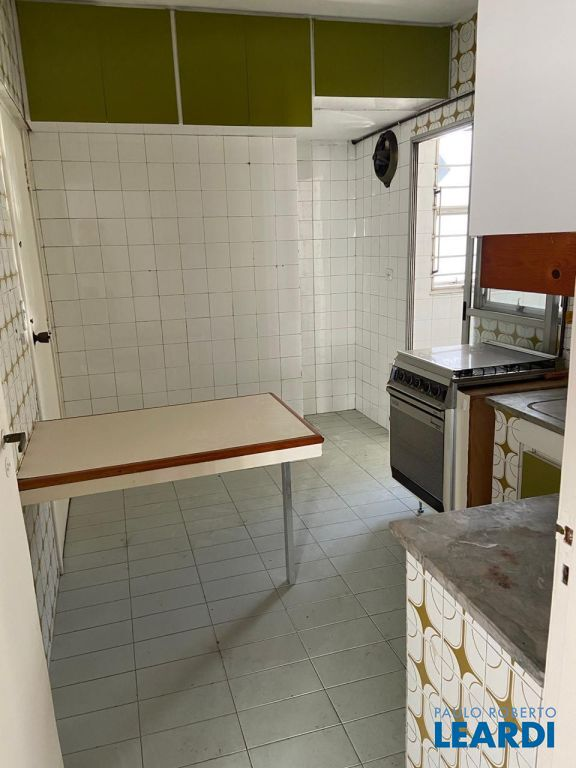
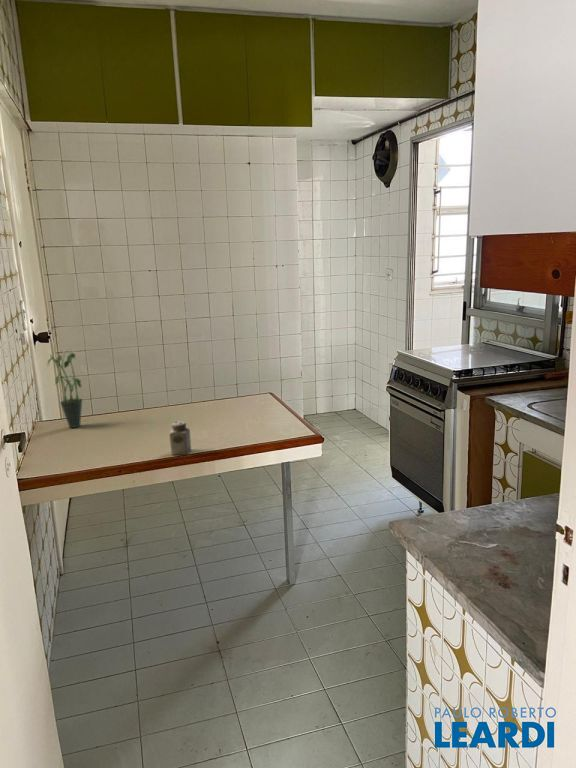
+ potted plant [46,349,83,429]
+ salt shaker [169,420,192,456]
